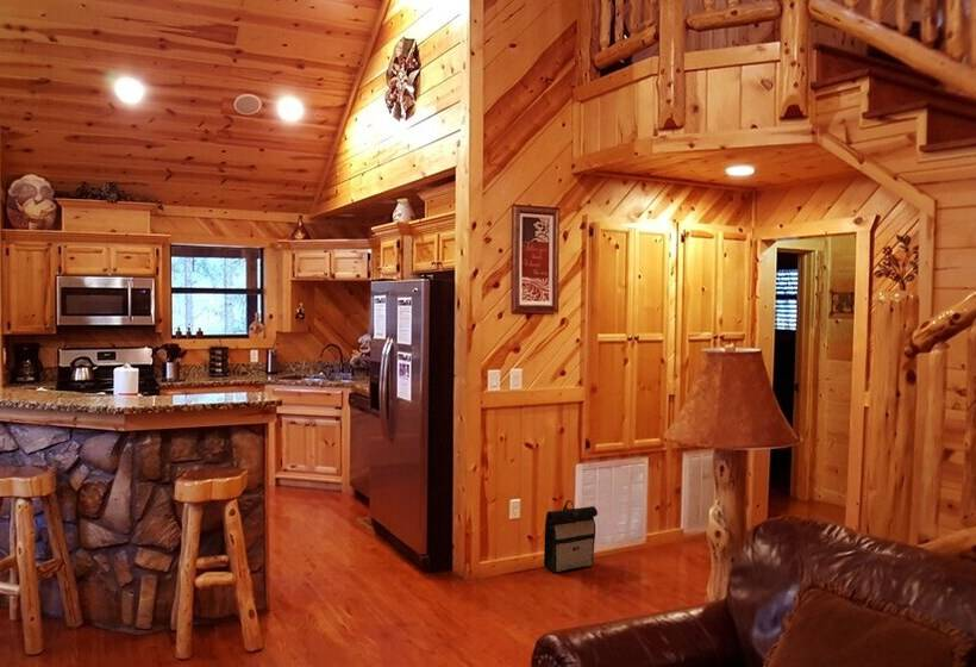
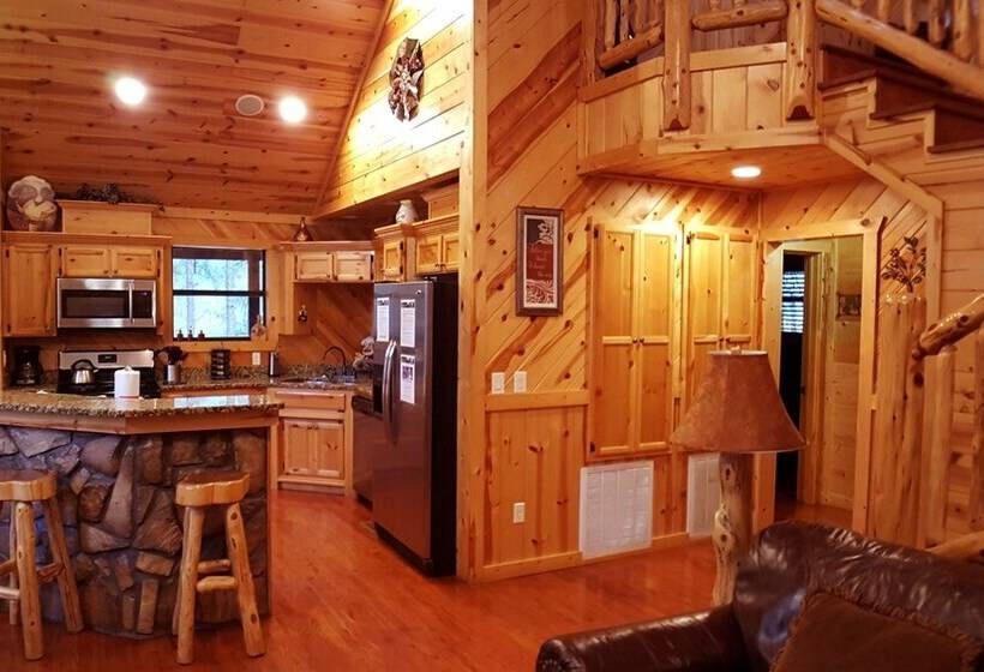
- backpack [543,499,599,573]
